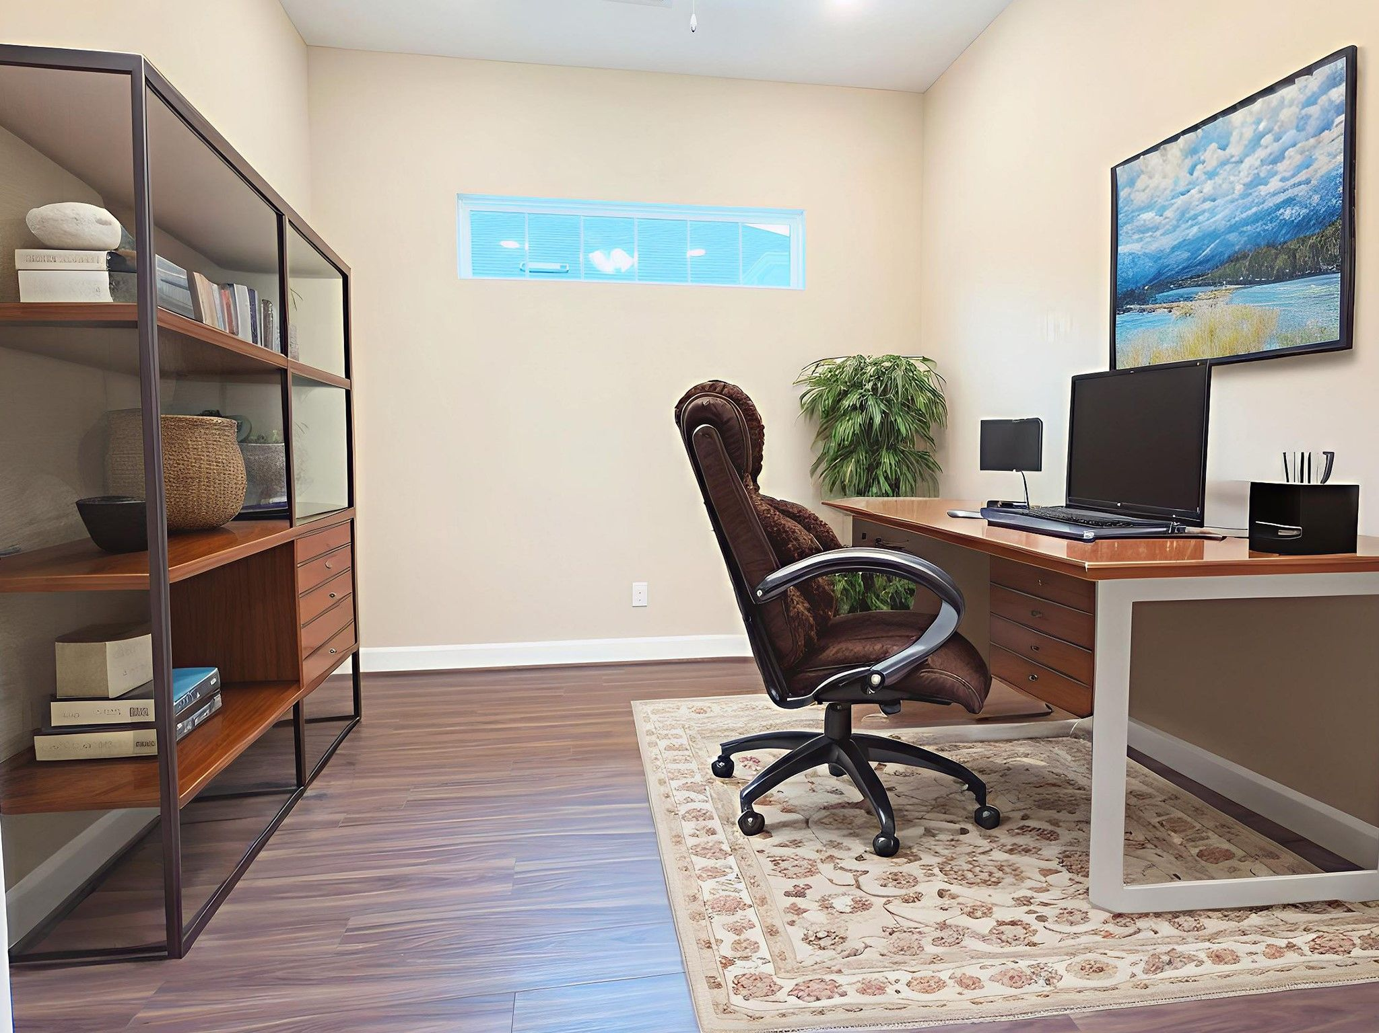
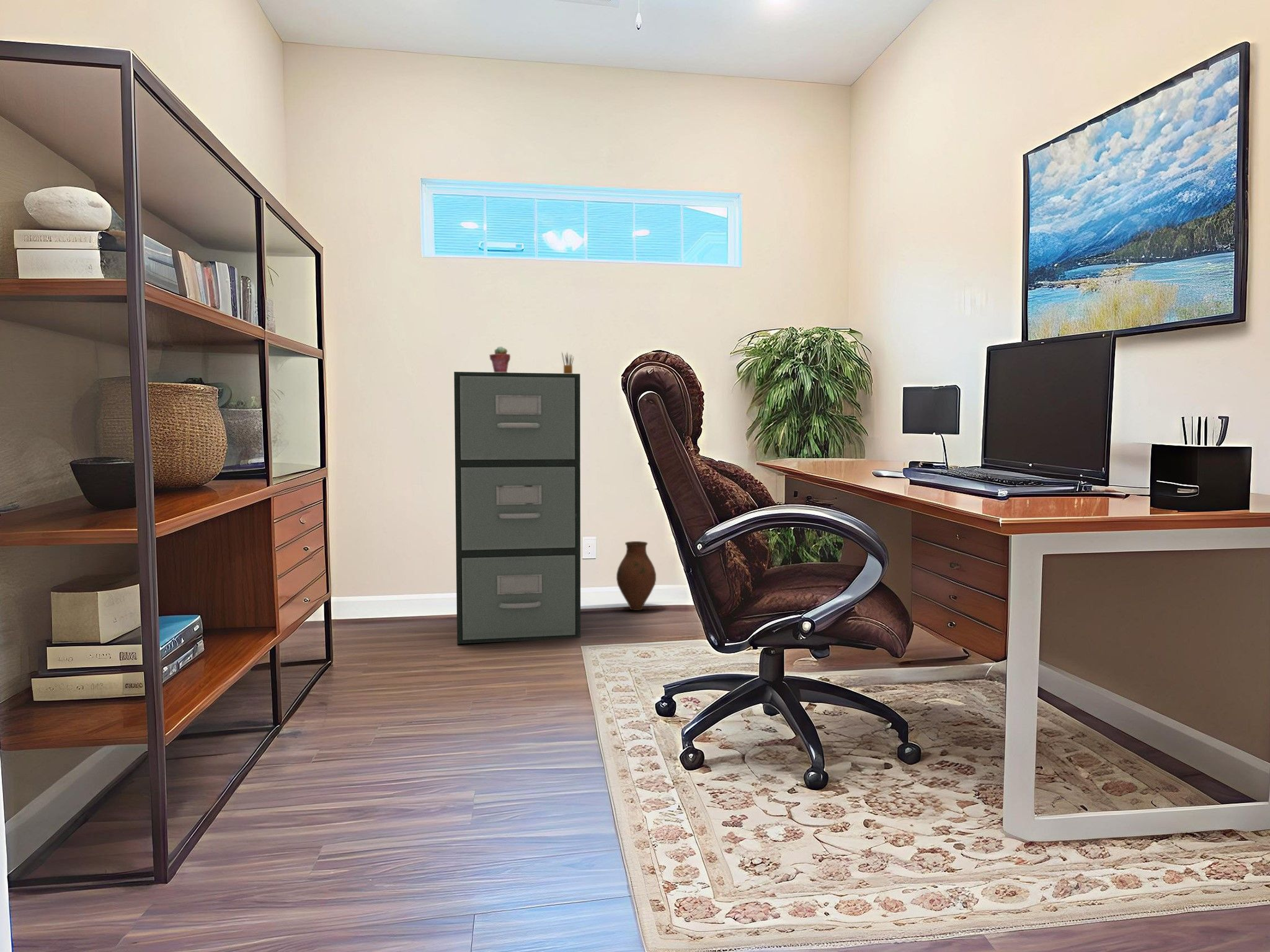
+ vase [616,540,657,611]
+ potted succulent [489,346,511,372]
+ filing cabinet [453,371,581,645]
+ pencil box [561,351,574,374]
